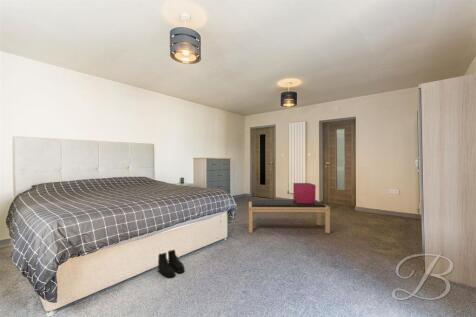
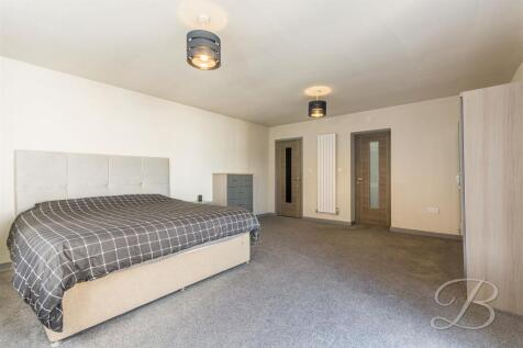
- boots [157,249,185,278]
- bench [248,199,331,234]
- storage bin [292,182,317,203]
